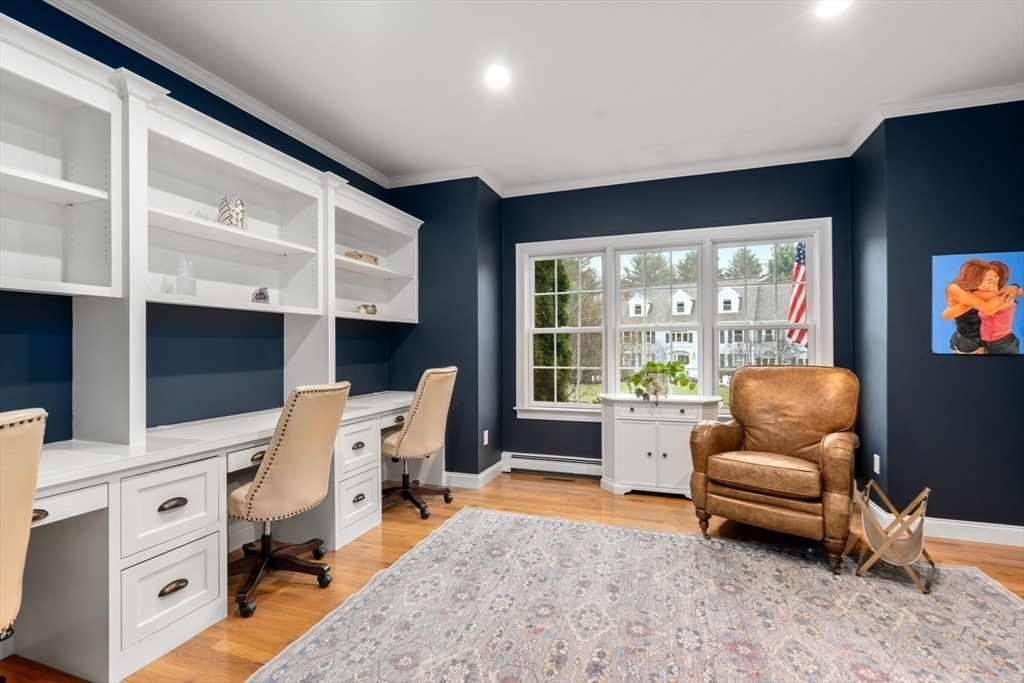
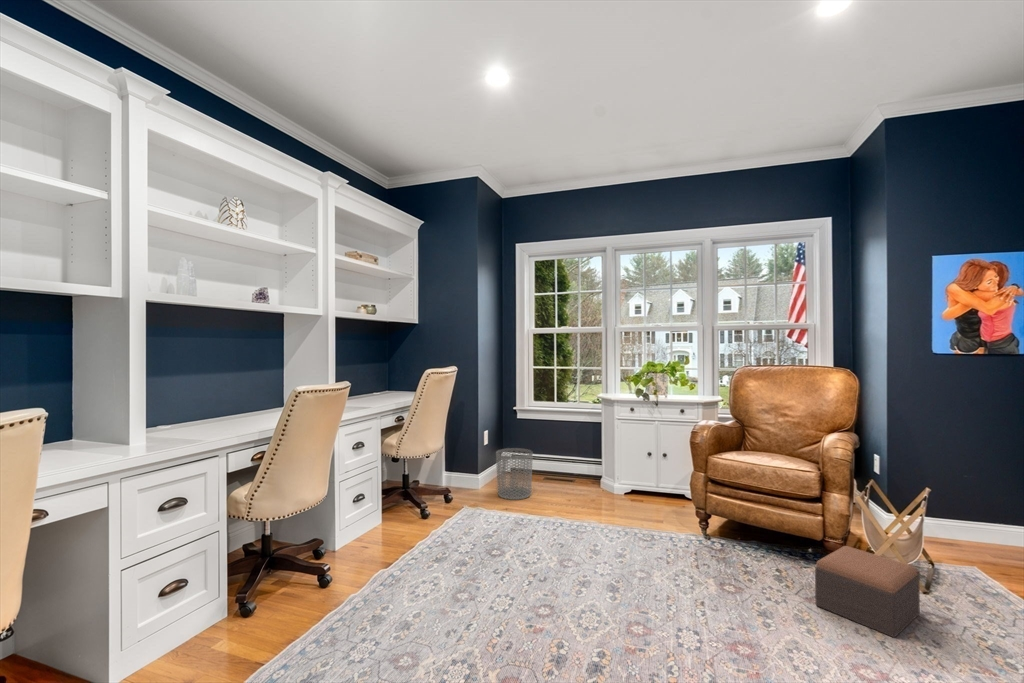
+ footstool [814,545,921,638]
+ waste bin [495,447,534,501]
